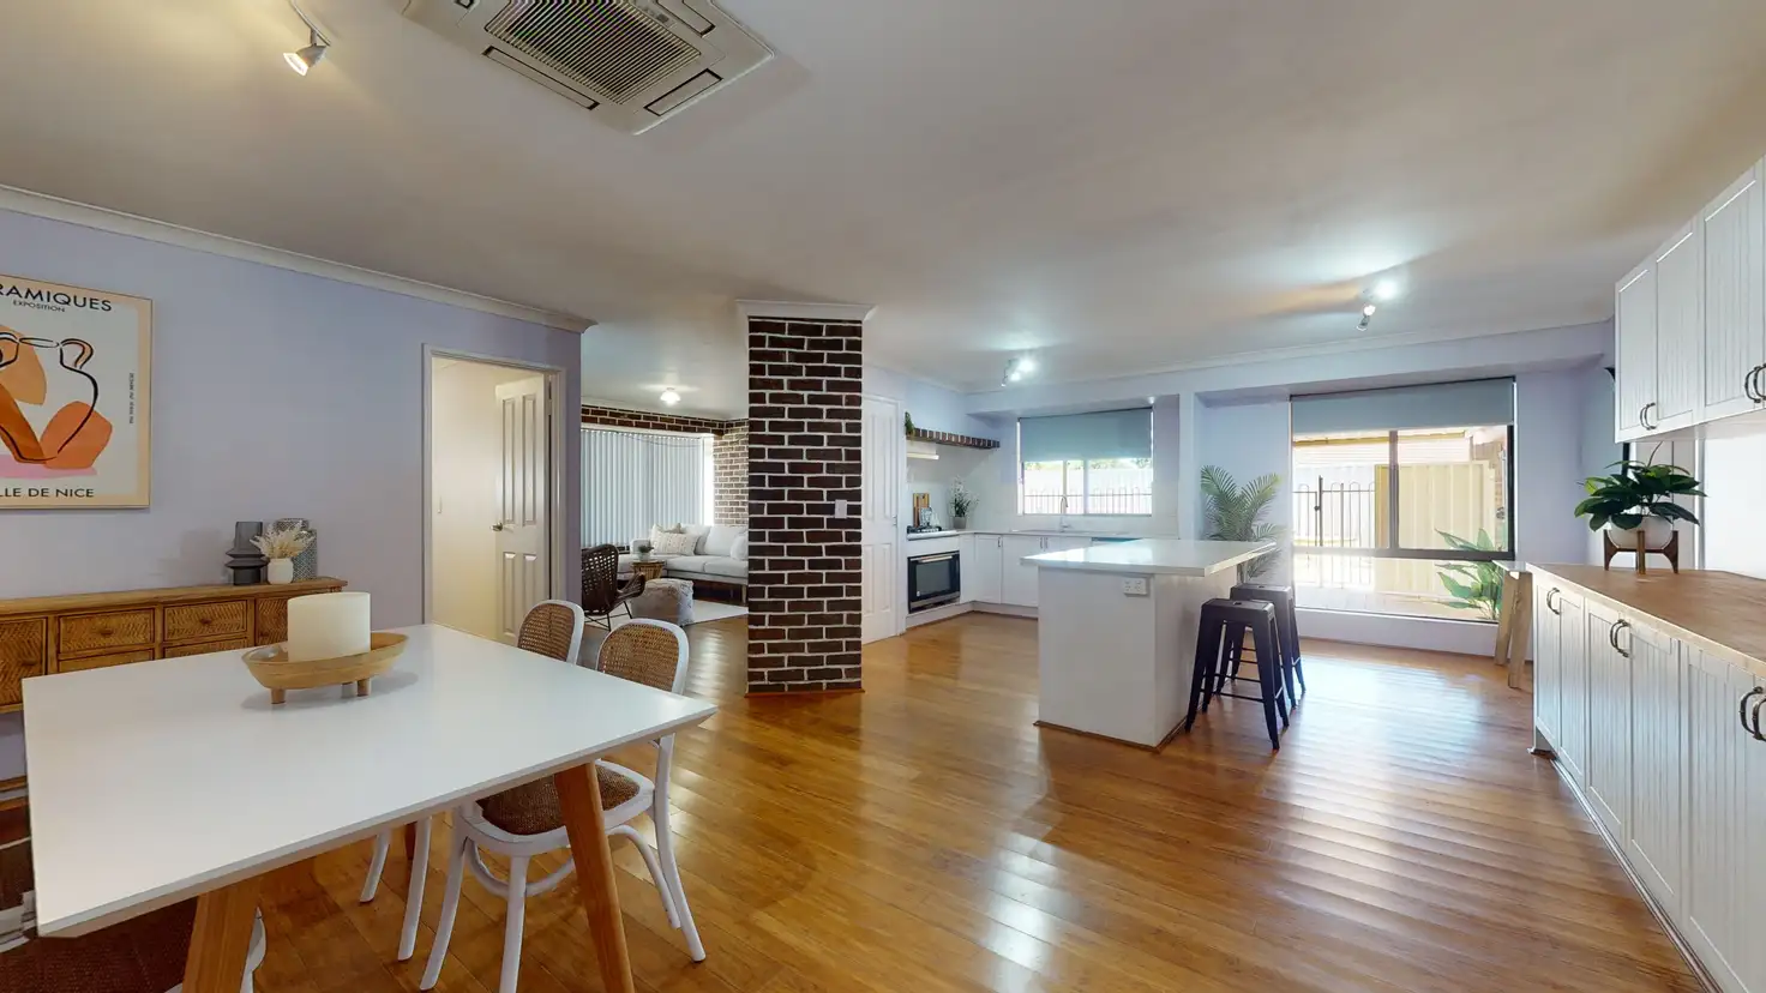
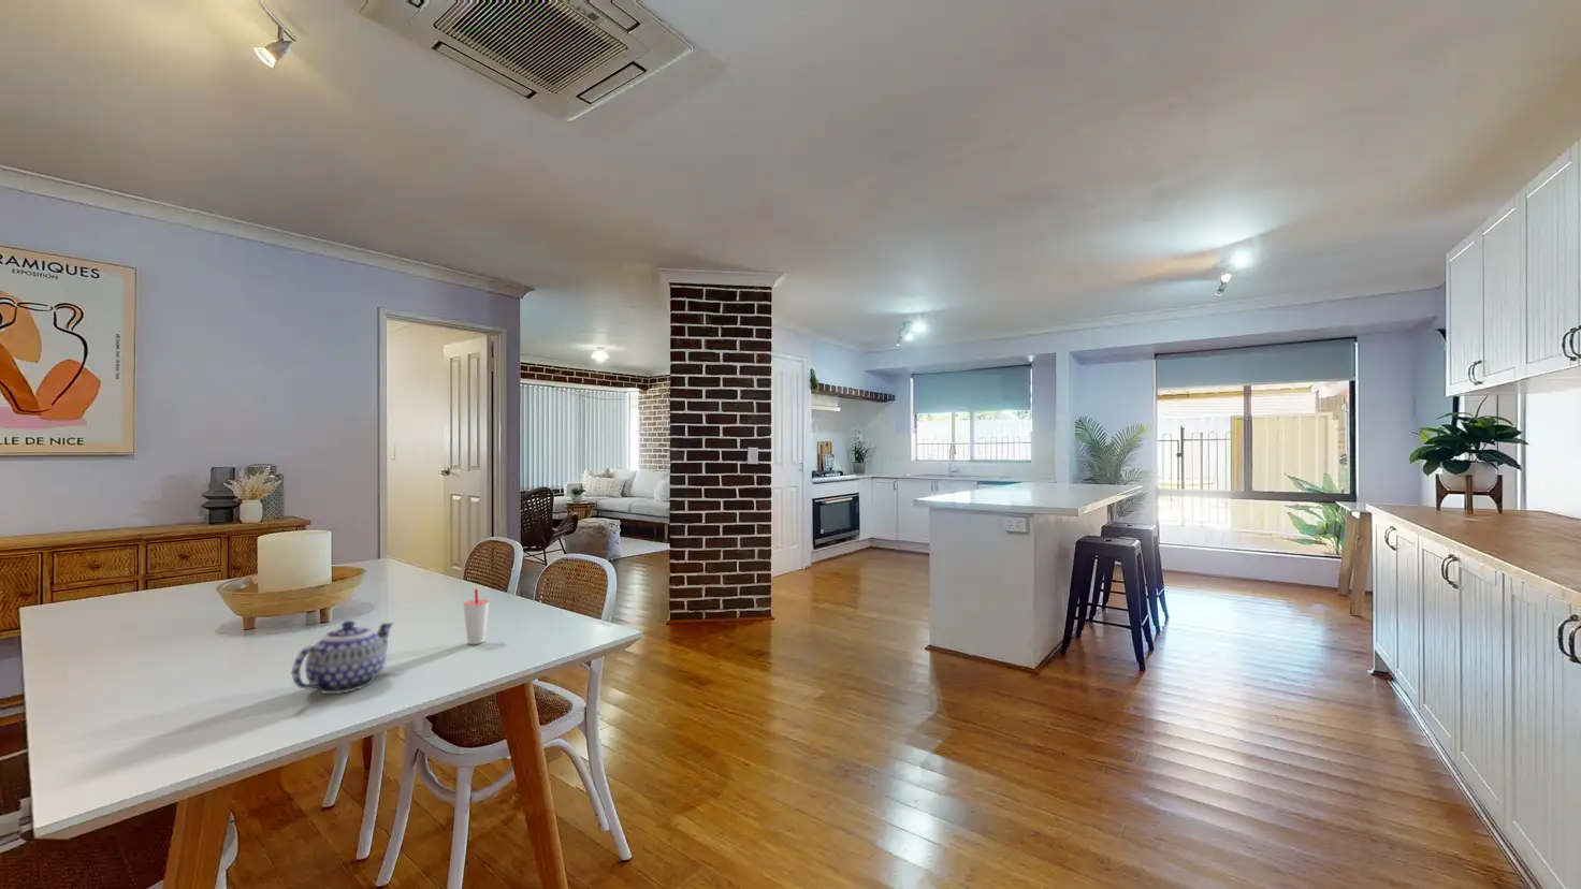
+ cup [461,587,491,645]
+ teapot [291,620,394,695]
